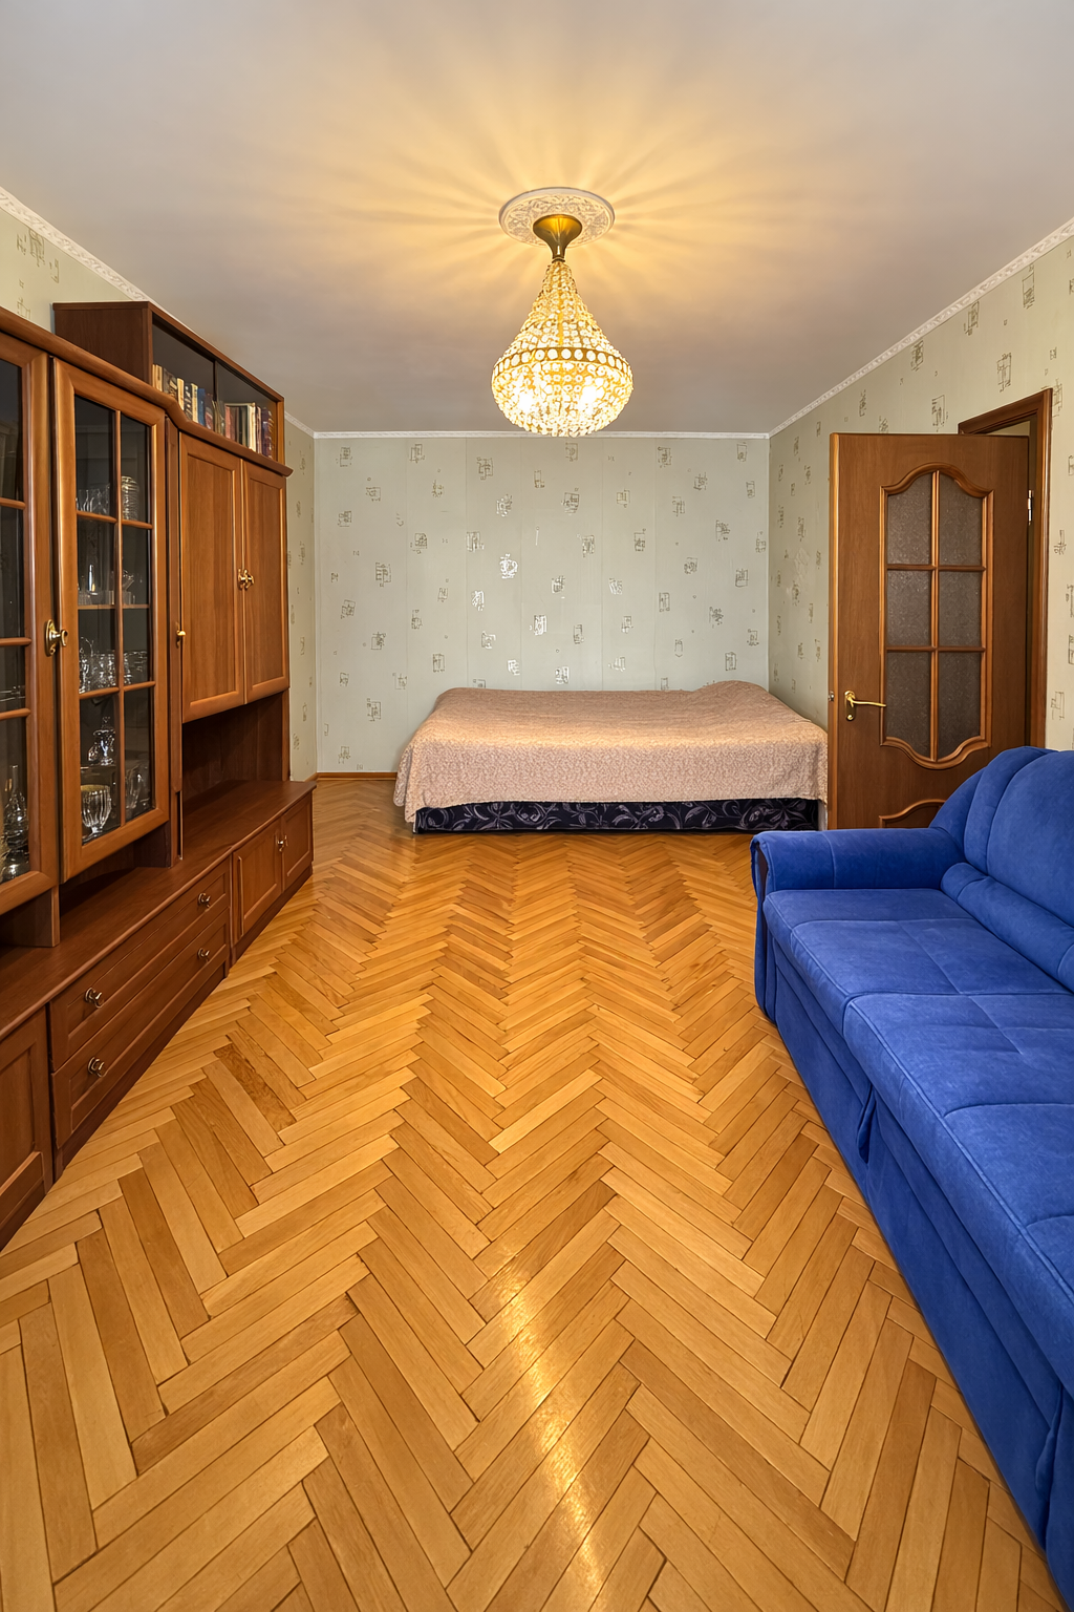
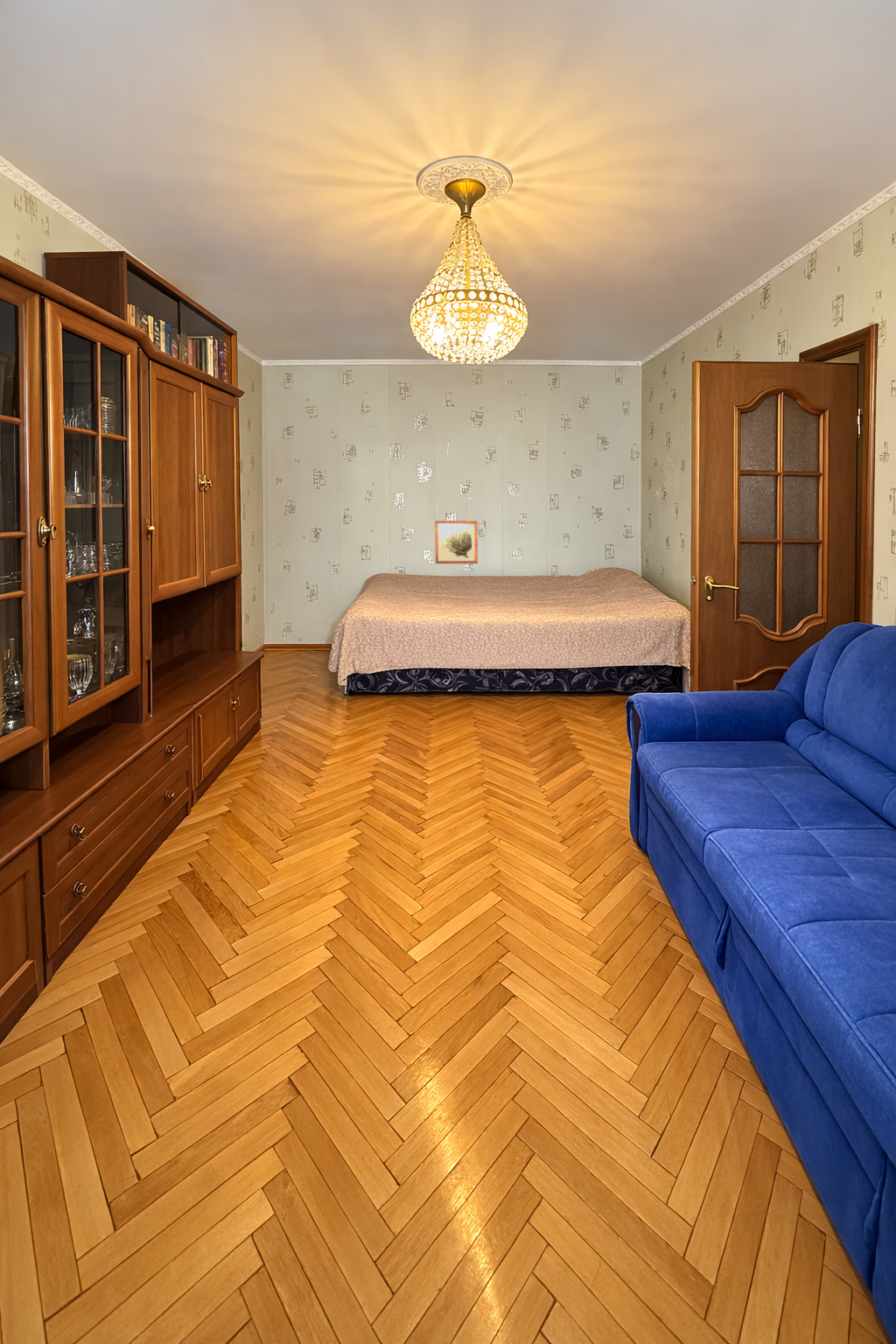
+ wall art [434,520,479,564]
